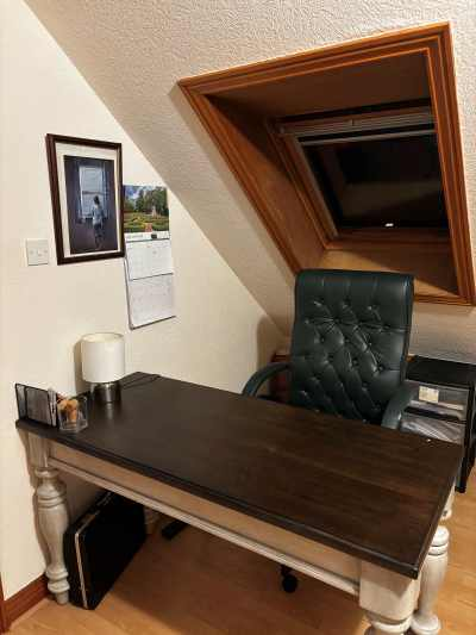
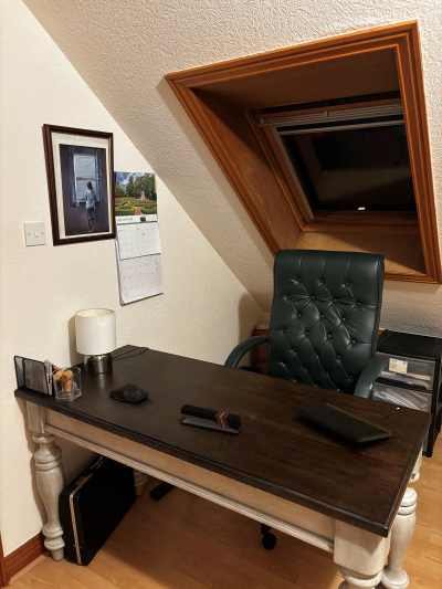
+ stapler [179,403,243,437]
+ computer mouse [108,382,151,404]
+ notepad [293,402,394,456]
